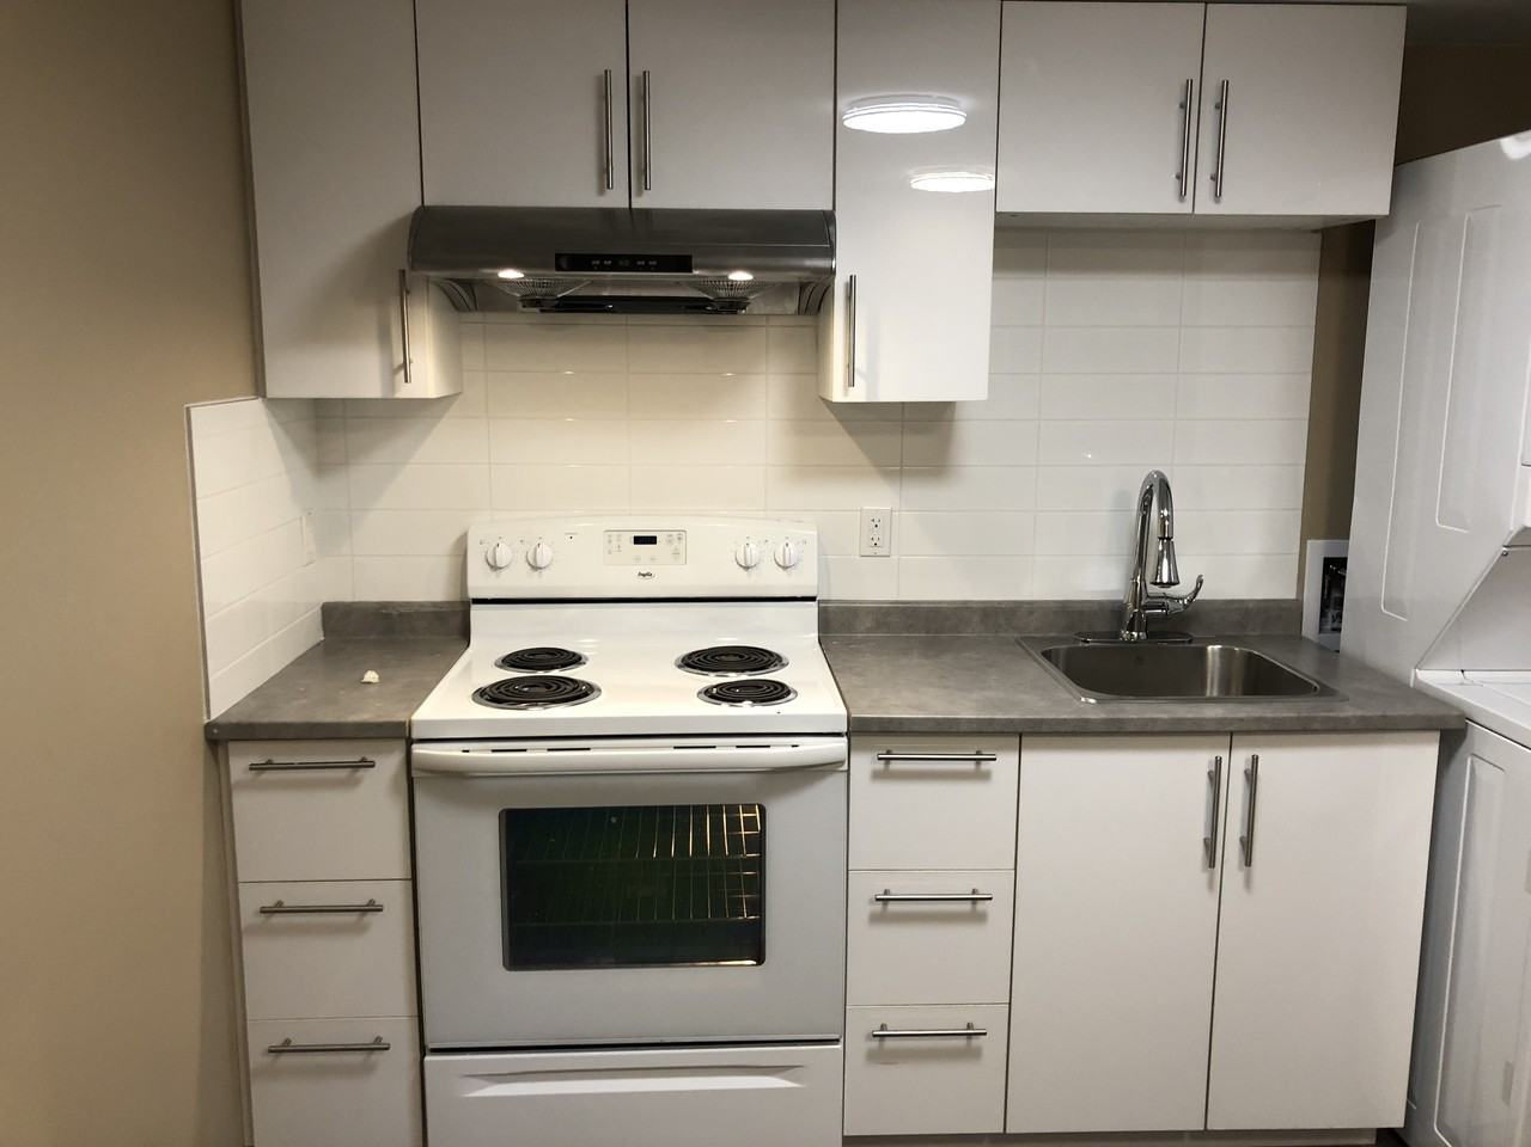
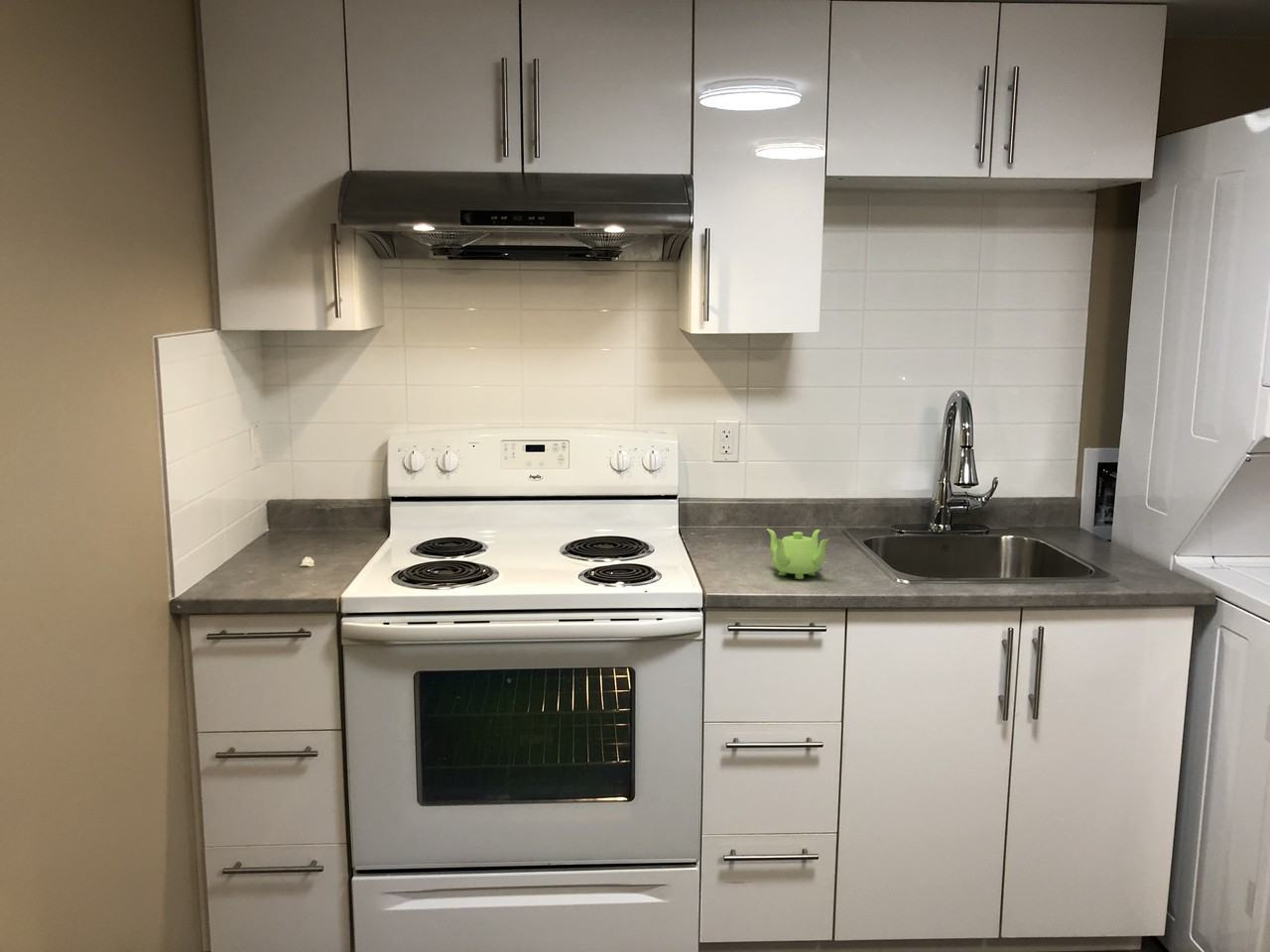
+ teapot [766,528,830,580]
